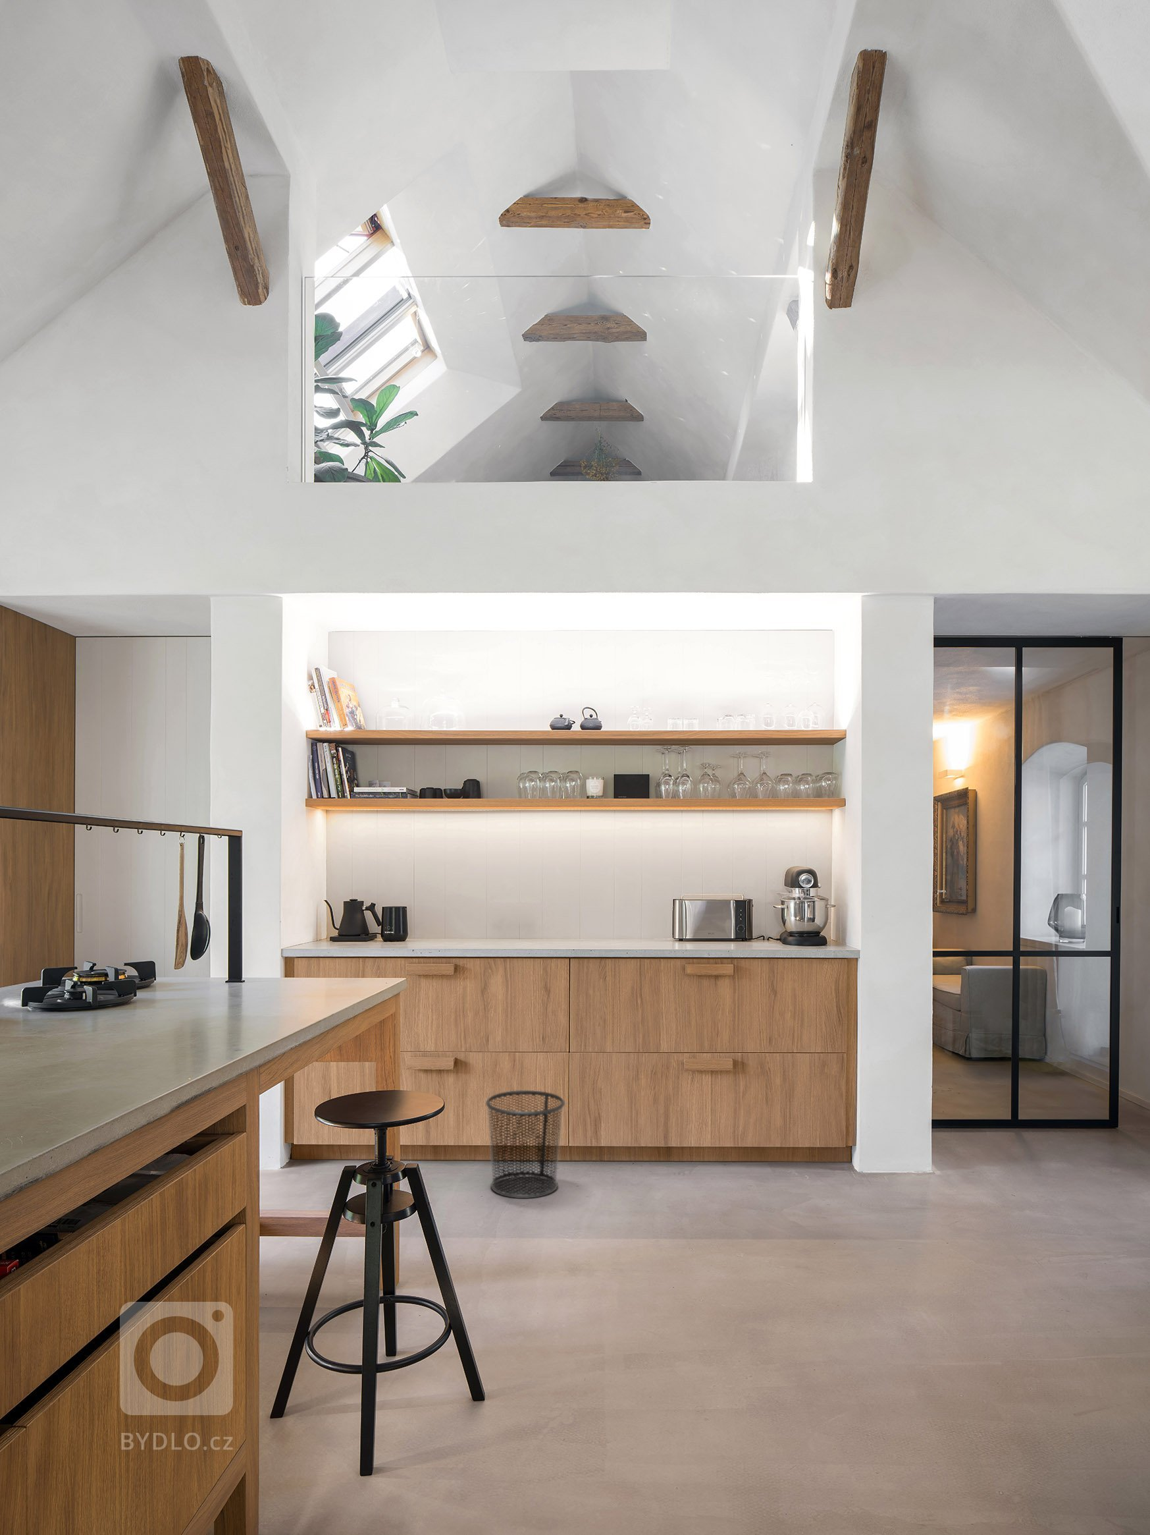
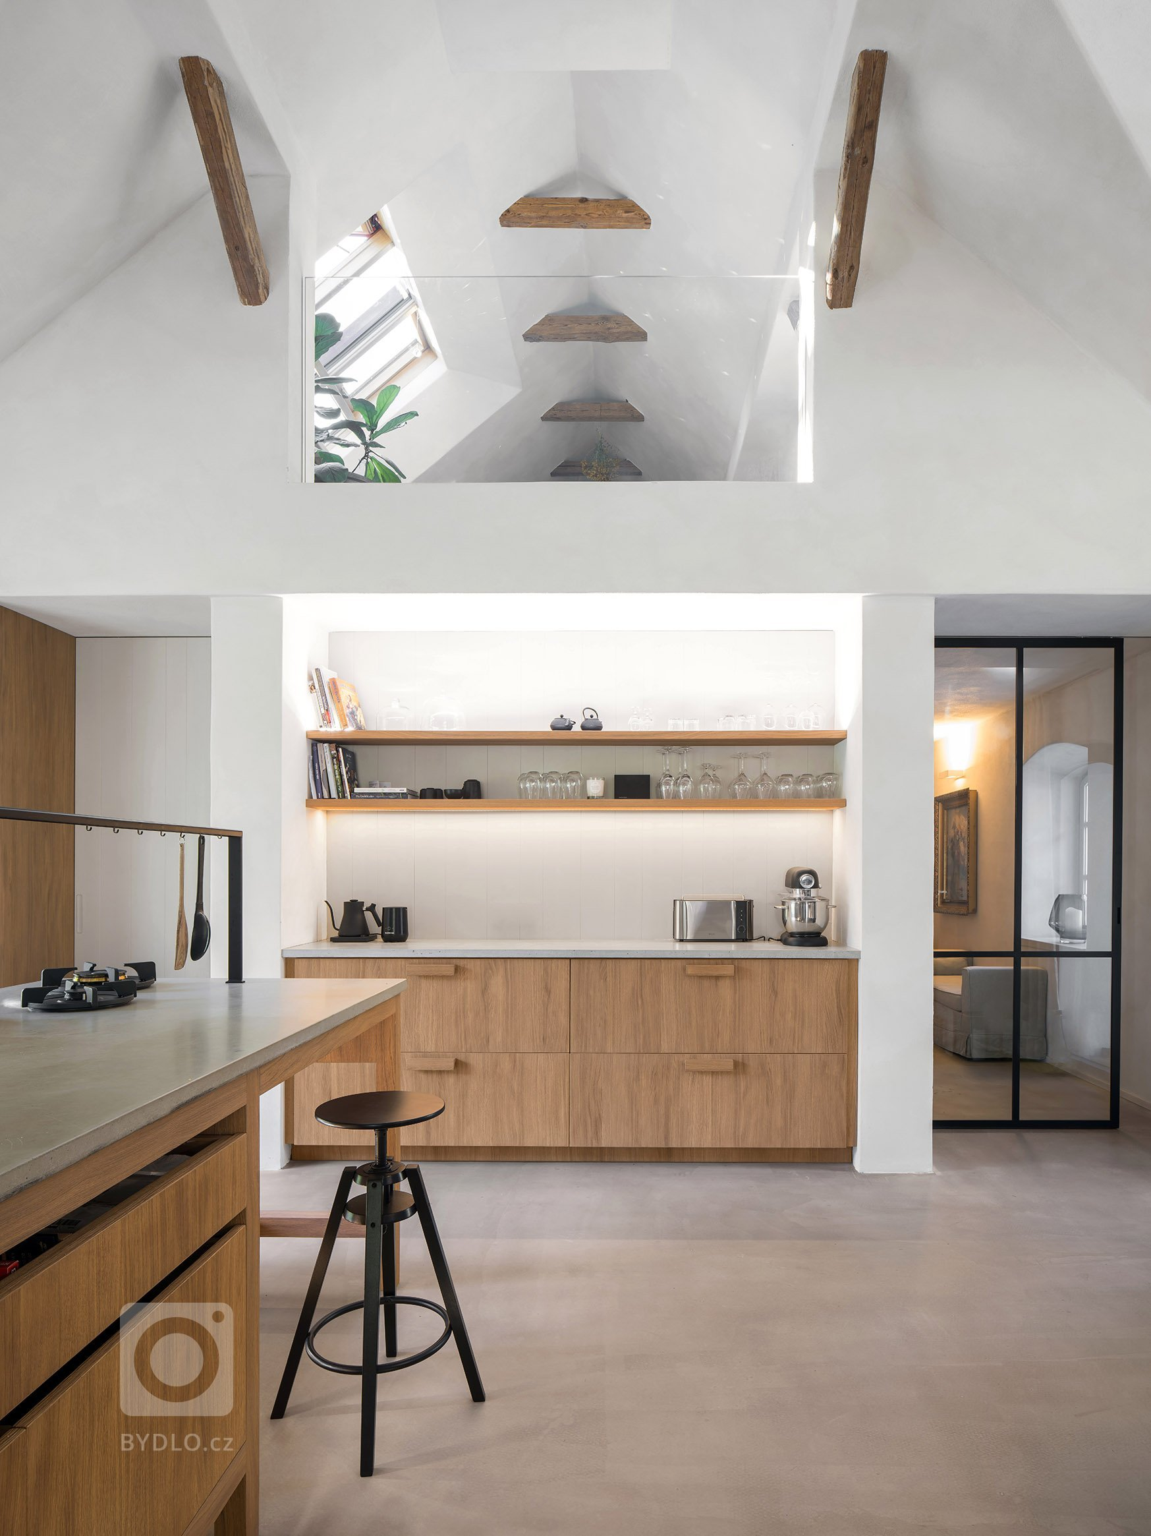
- waste bin [486,1090,565,1199]
